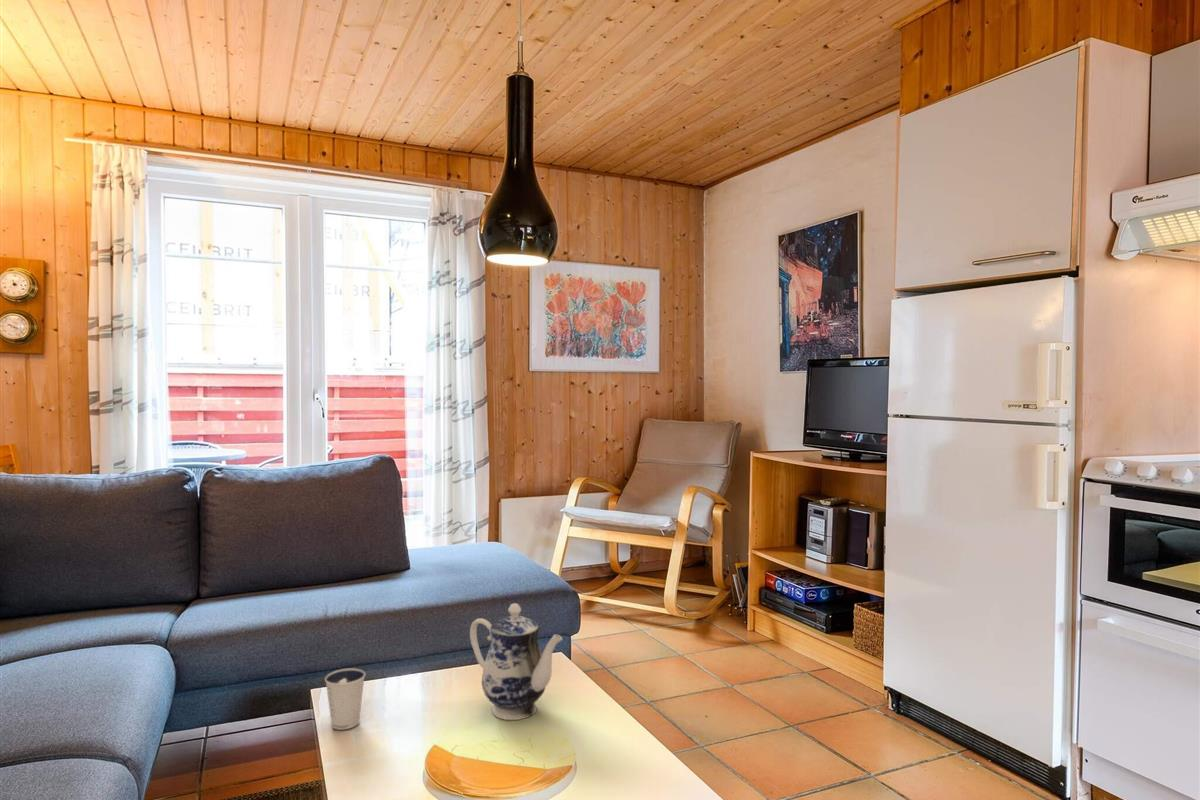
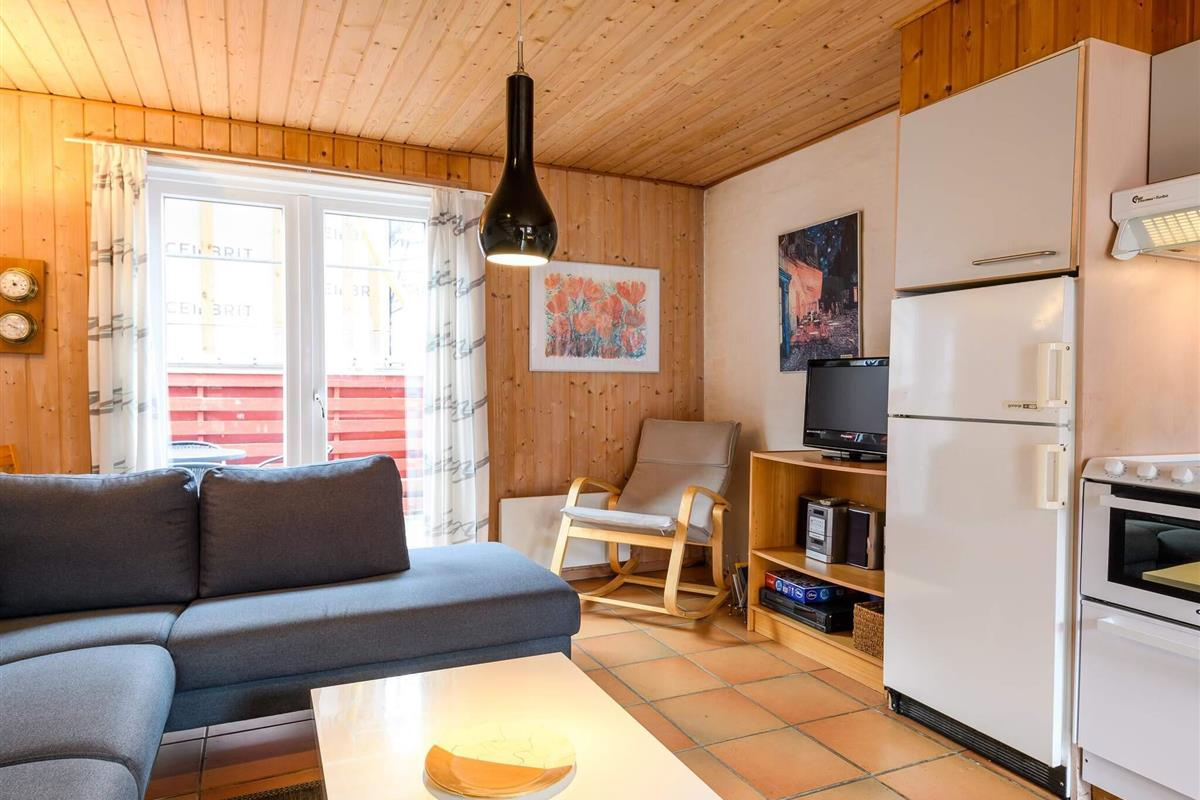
- teapot [469,602,563,721]
- dixie cup [324,667,366,731]
